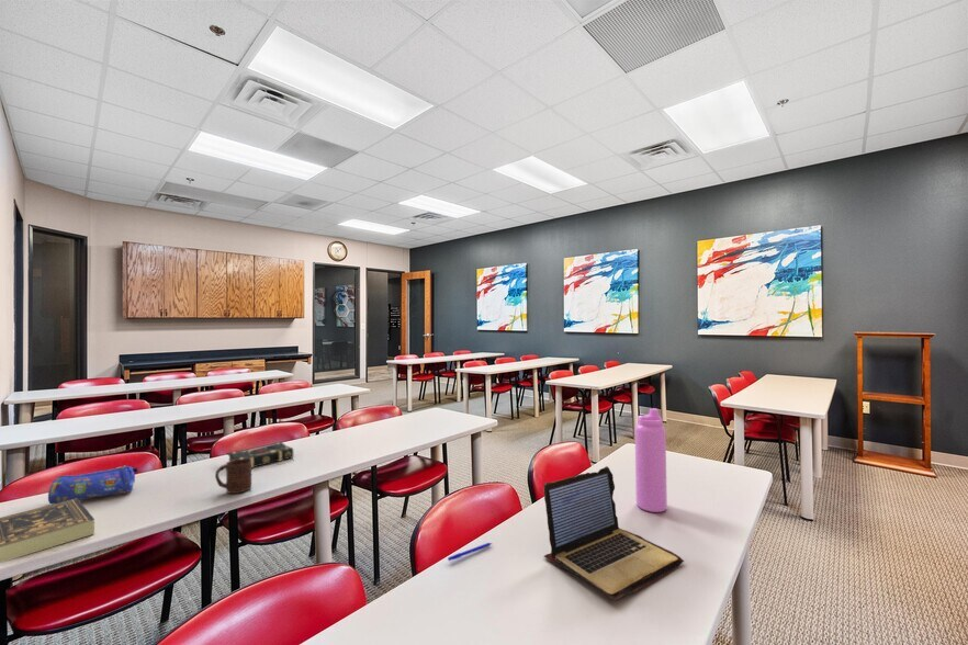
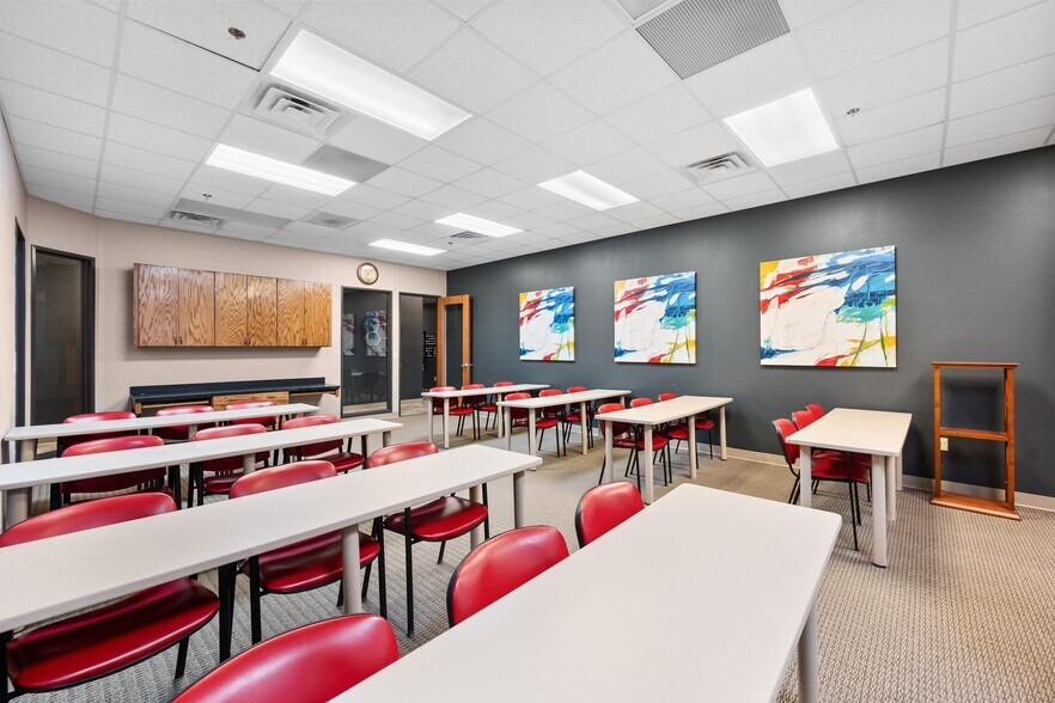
- pencil case [47,465,139,505]
- book [226,441,294,469]
- laptop [542,465,685,601]
- cup [214,459,252,495]
- pen [447,542,493,562]
- water bottle [634,407,668,513]
- book [0,498,95,564]
